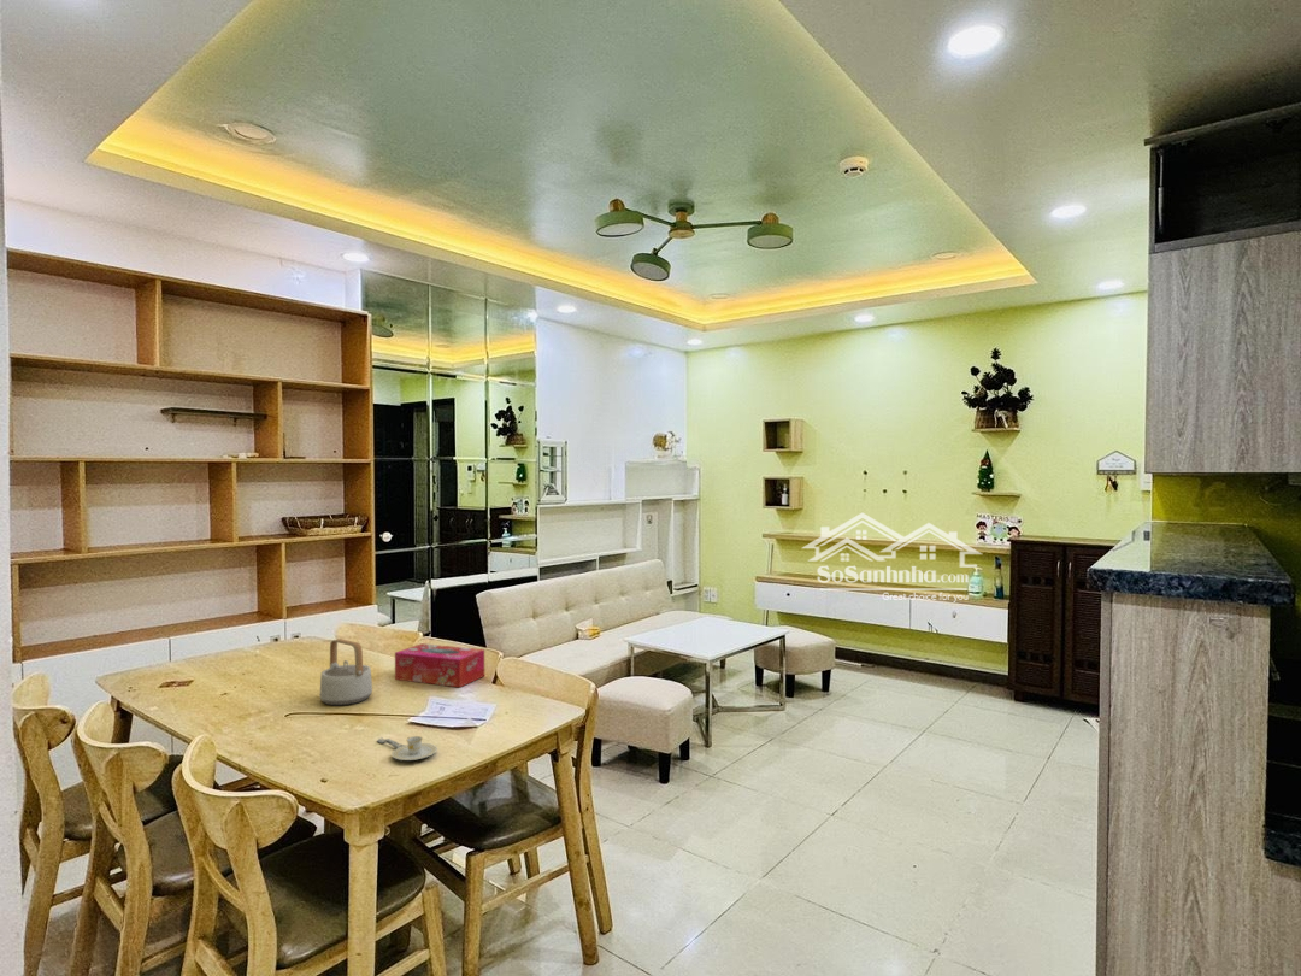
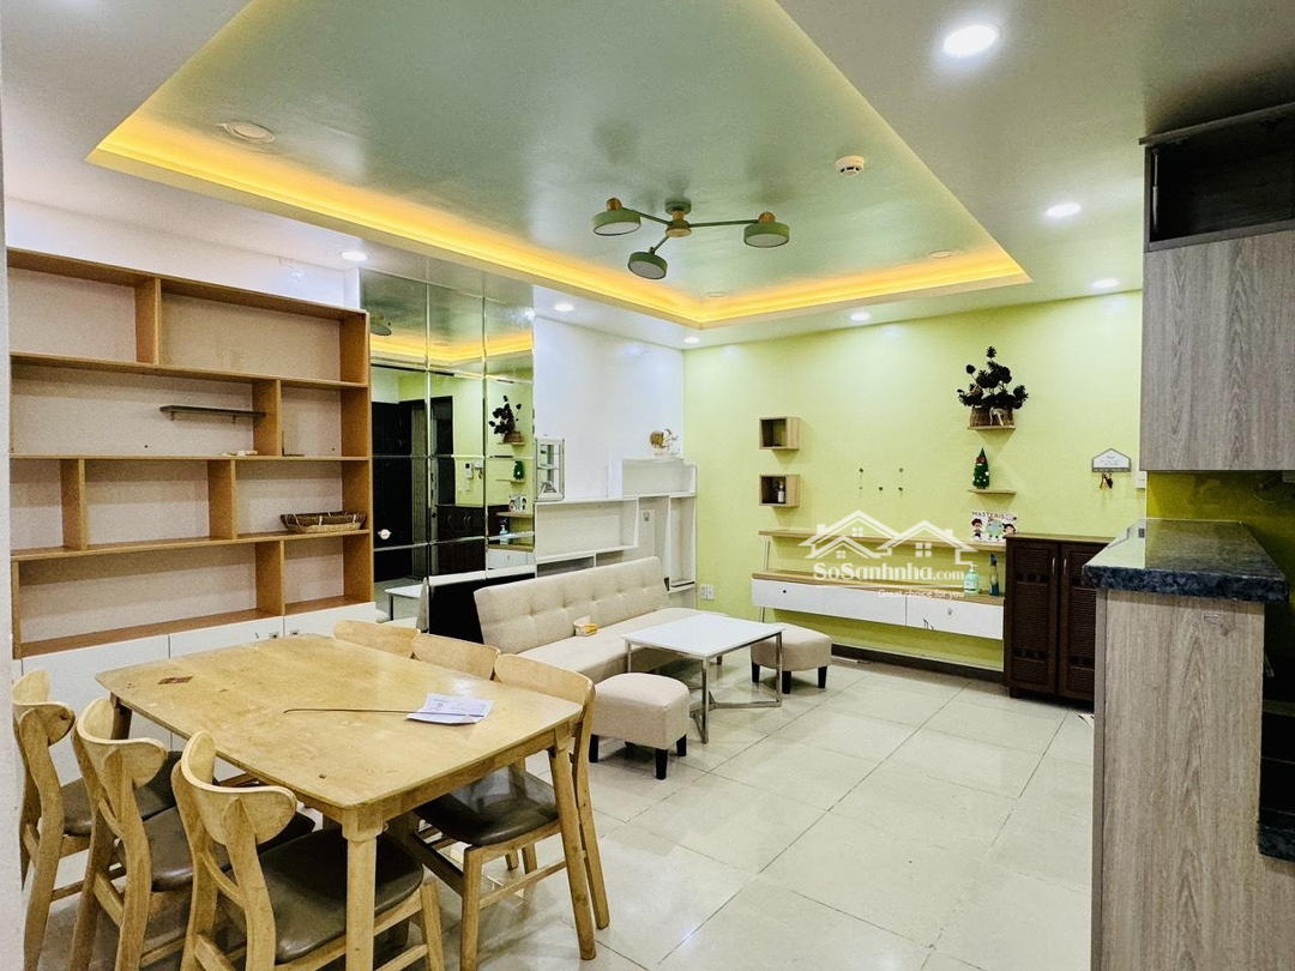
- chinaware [376,735,438,762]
- tissue box [394,642,485,688]
- teapot [319,637,373,706]
